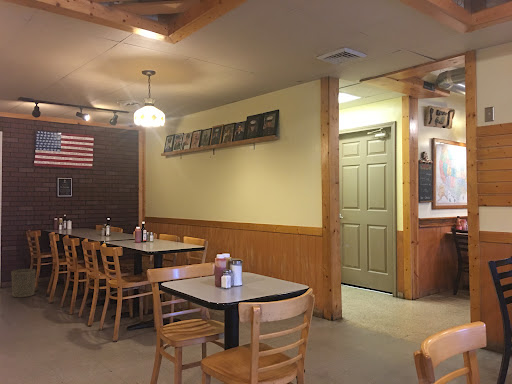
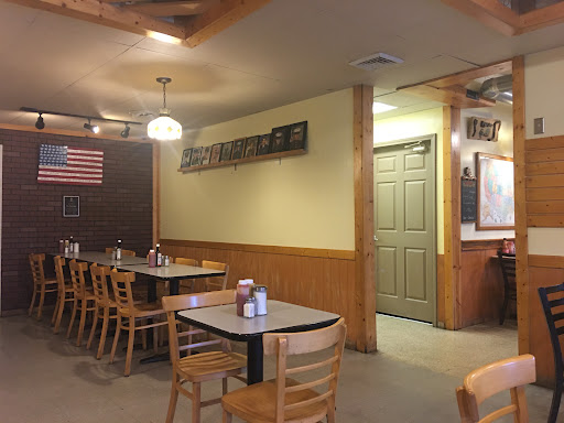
- waste bin [10,268,37,298]
